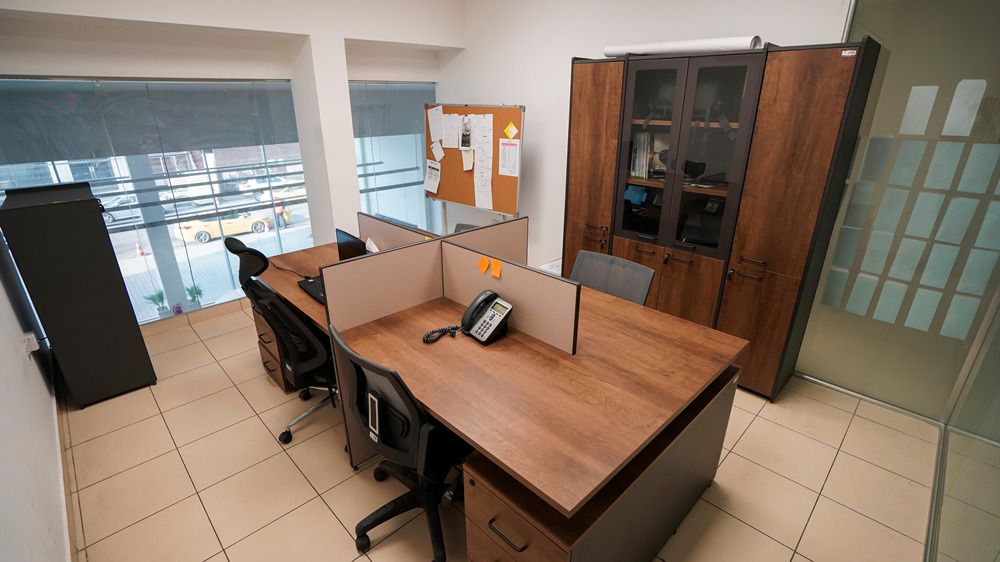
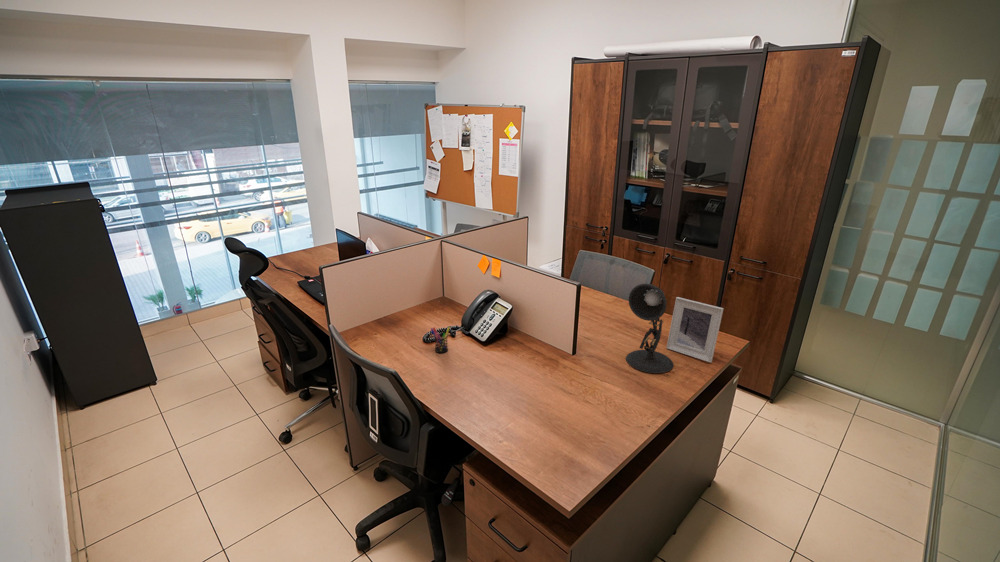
+ picture frame [666,296,724,363]
+ desk lamp [625,283,674,374]
+ pen holder [430,326,450,354]
